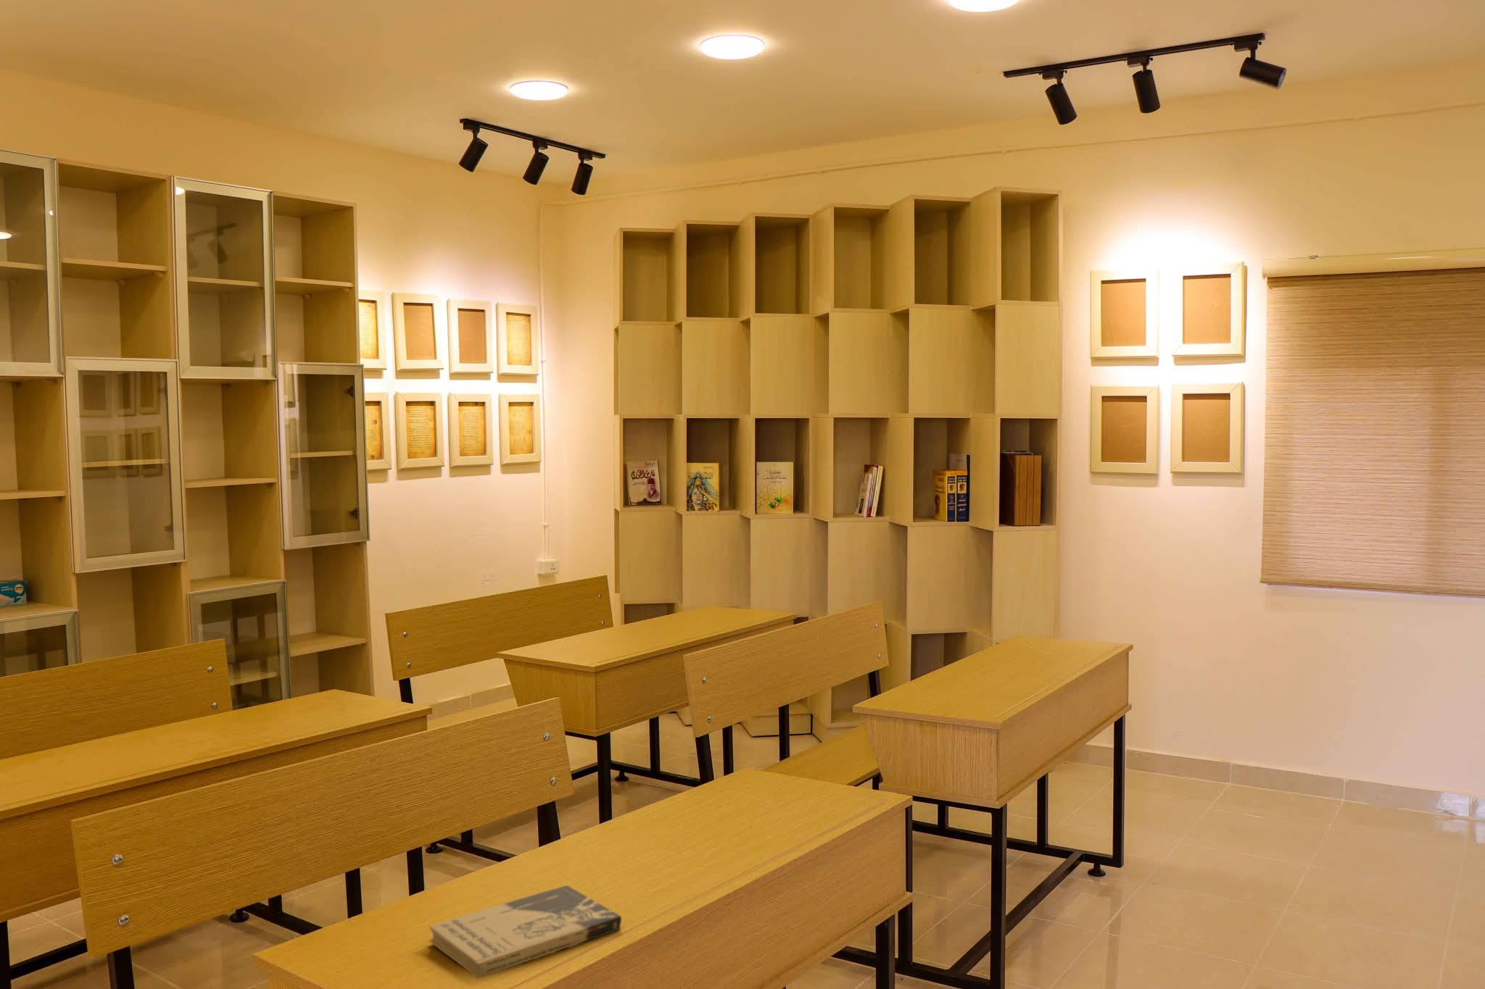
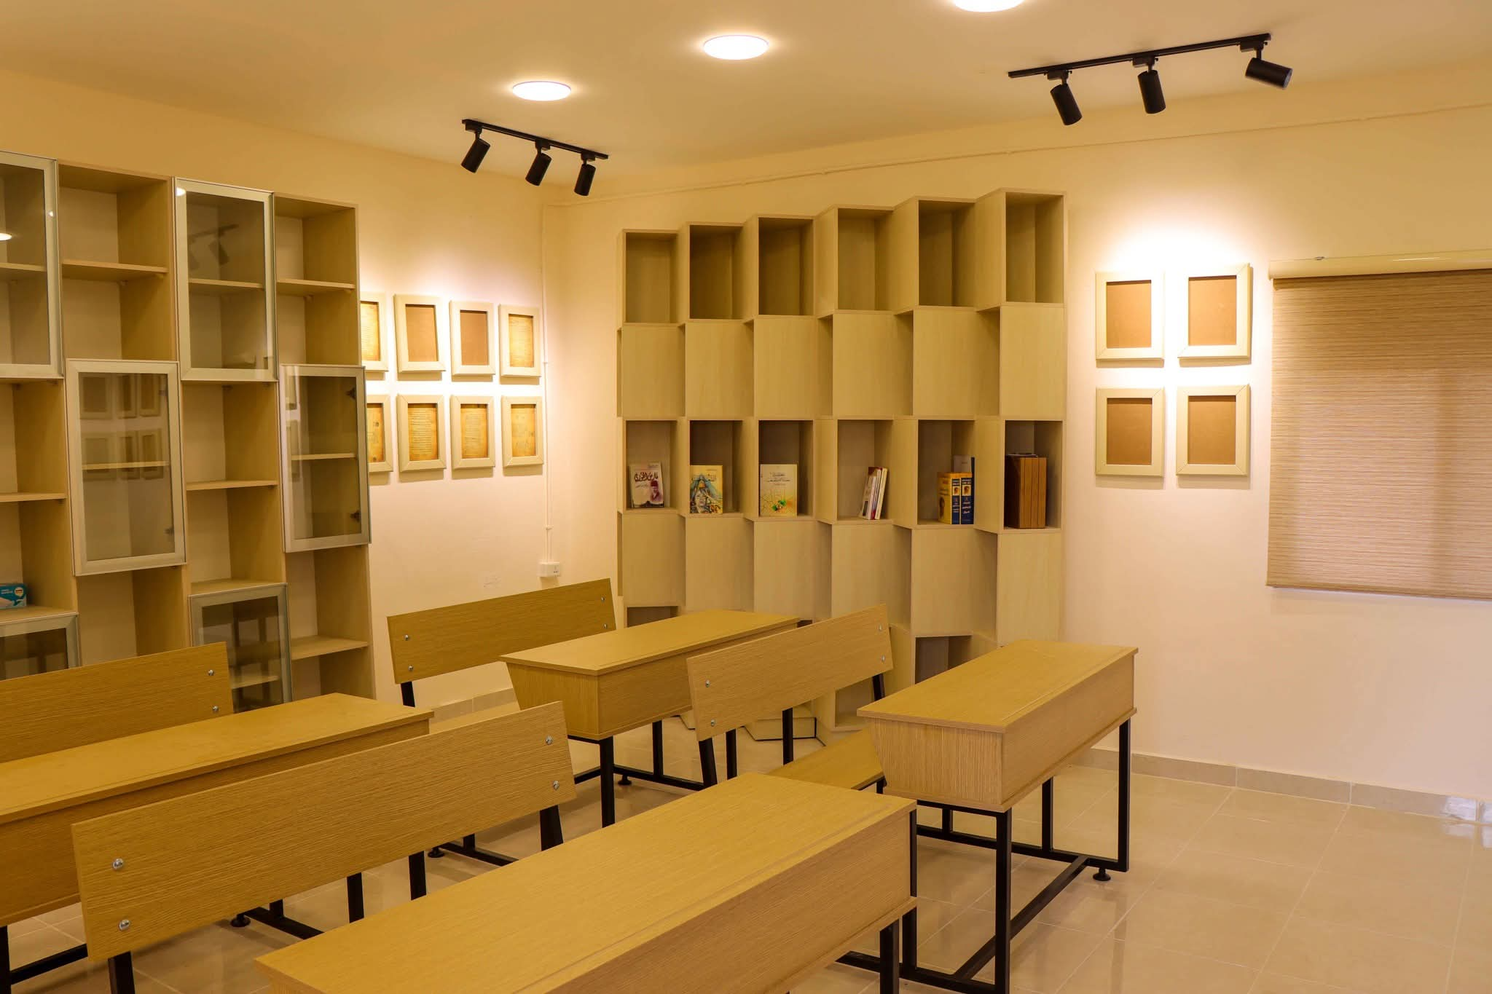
- book [427,884,622,979]
